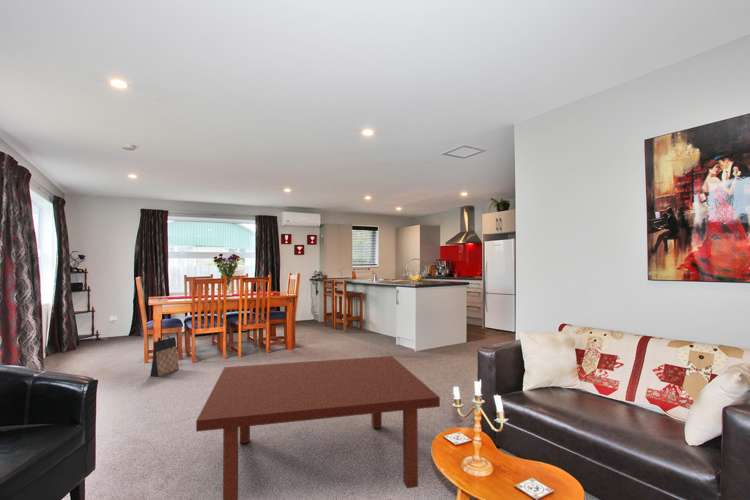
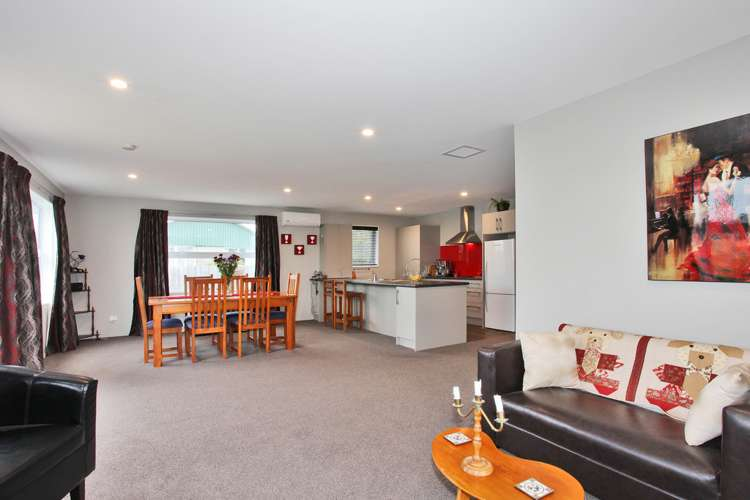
- coffee table [195,355,441,500]
- bag [149,335,180,378]
